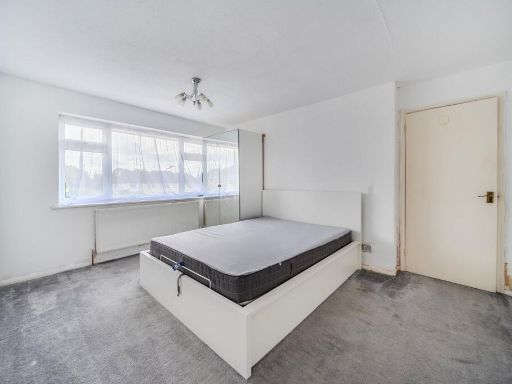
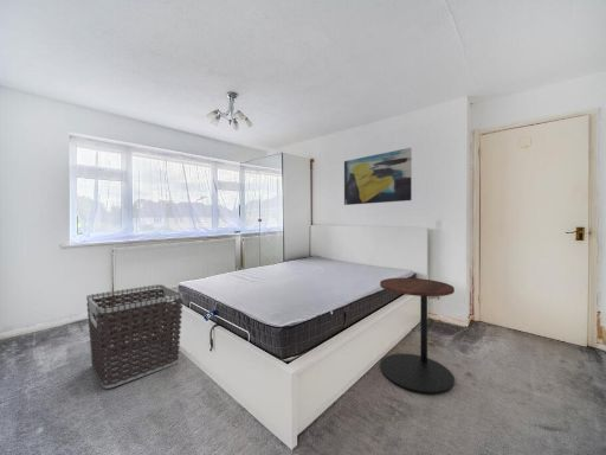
+ side table [379,277,456,395]
+ clothes hamper [85,283,185,390]
+ wall art [343,147,413,206]
